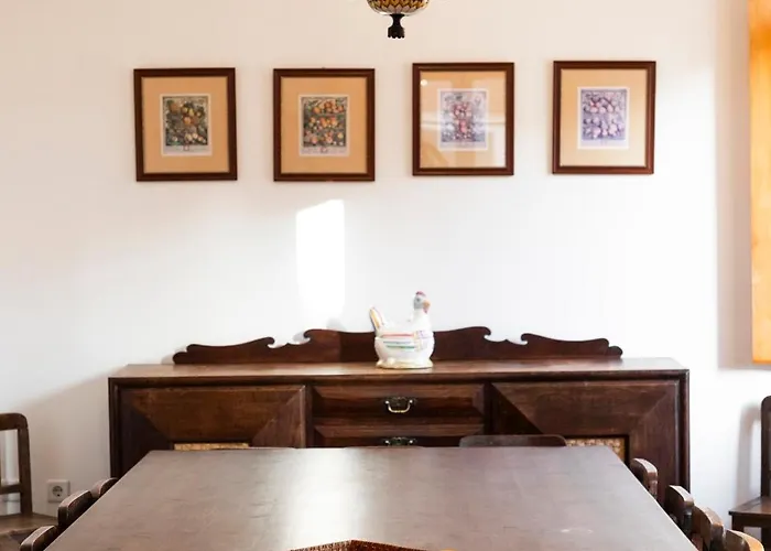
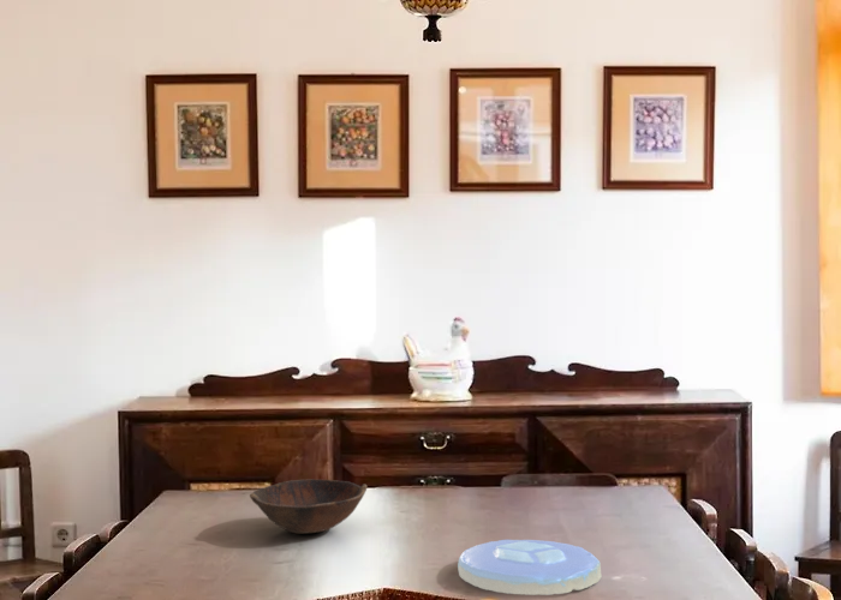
+ plate [457,539,603,596]
+ bowl [249,478,368,535]
